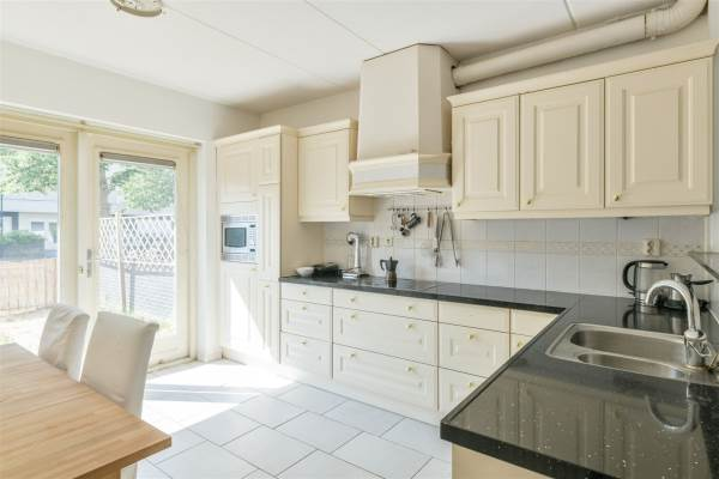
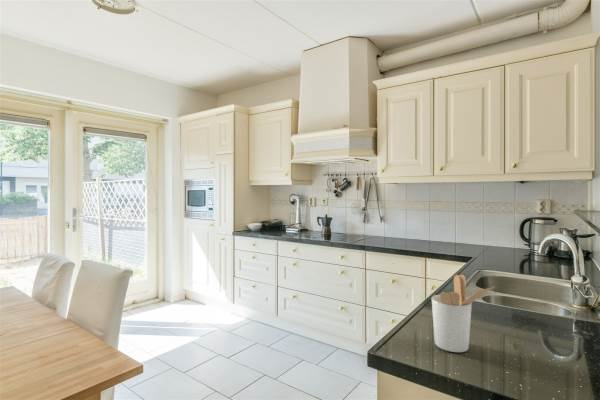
+ utensil holder [431,274,496,353]
